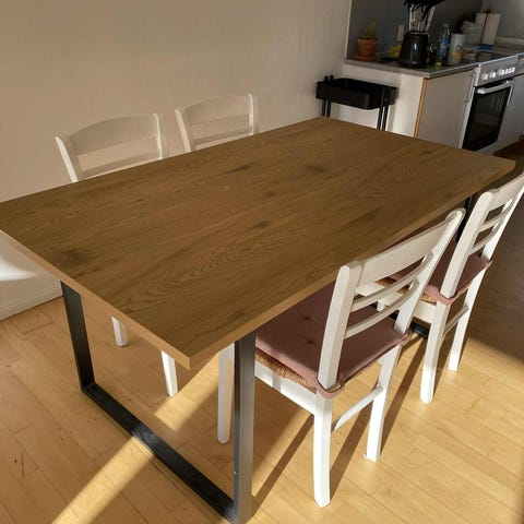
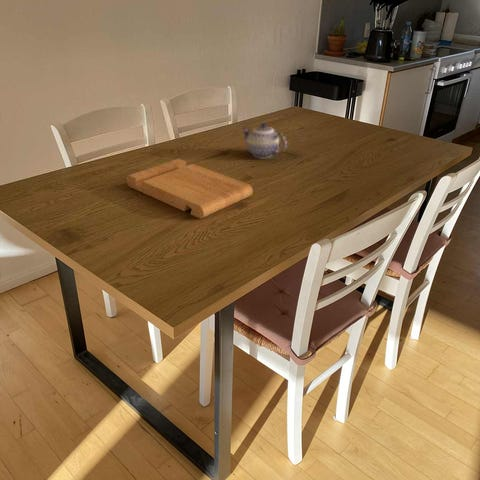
+ cutting board [125,158,254,219]
+ teapot [241,122,287,159]
